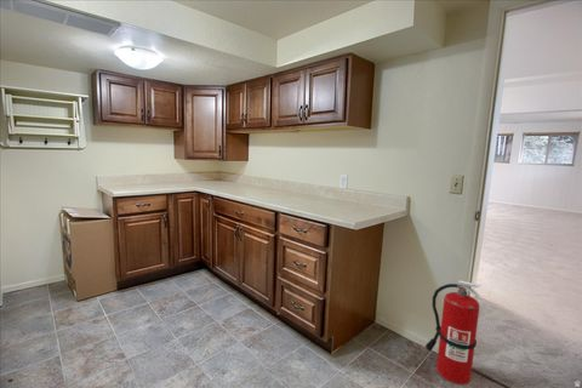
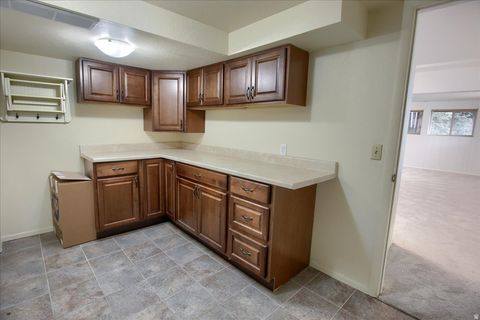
- fire extinguisher [424,279,481,386]
